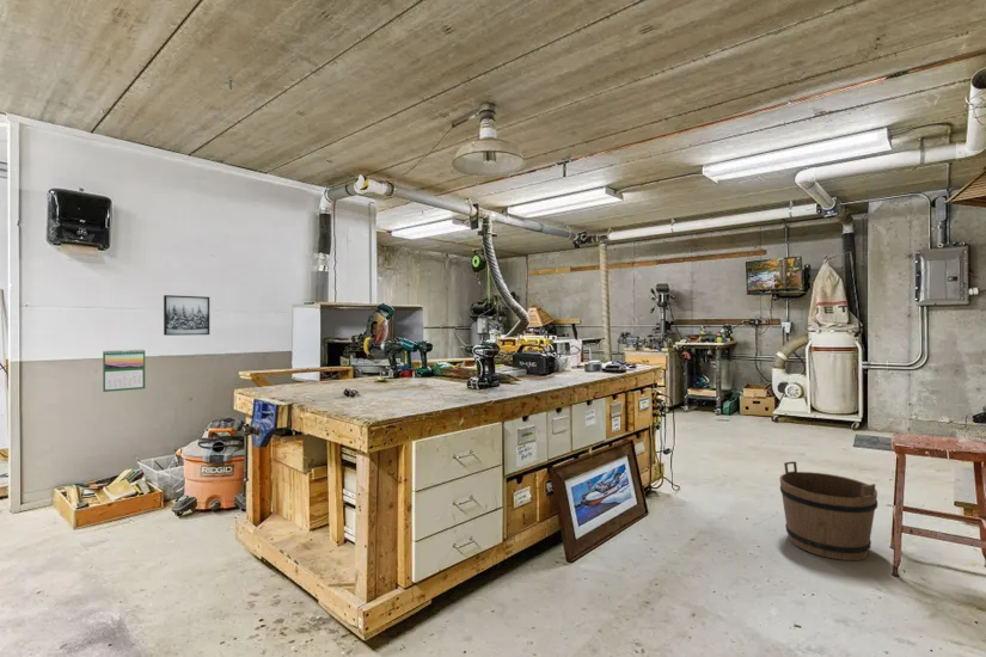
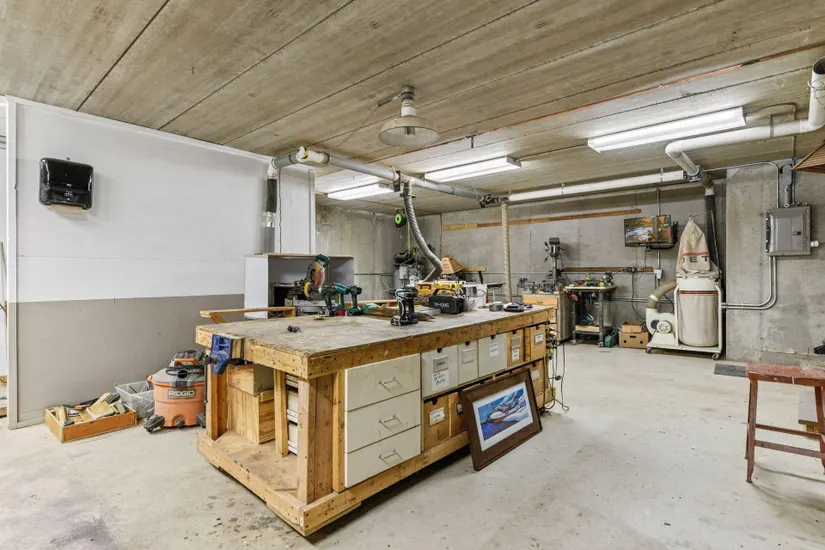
- bucket [779,460,878,561]
- calendar [102,348,146,393]
- wall art [163,294,210,337]
